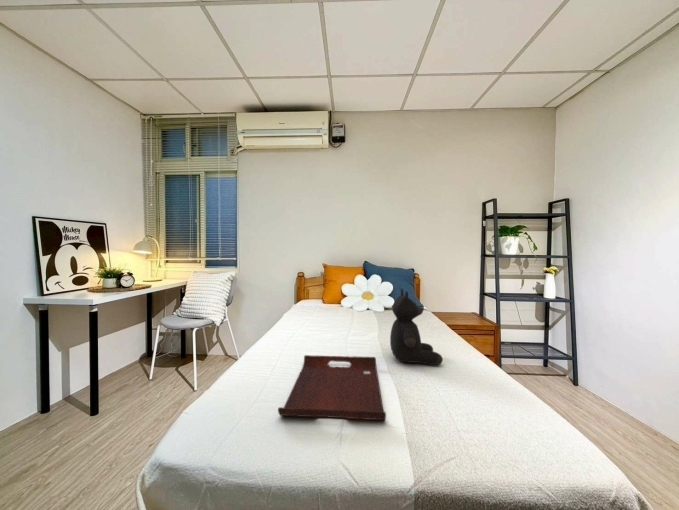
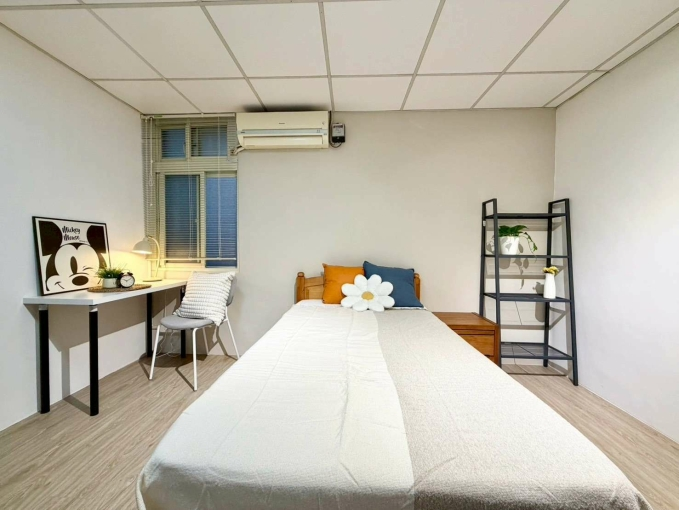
- serving tray [277,354,387,421]
- teddy bear [389,287,444,366]
